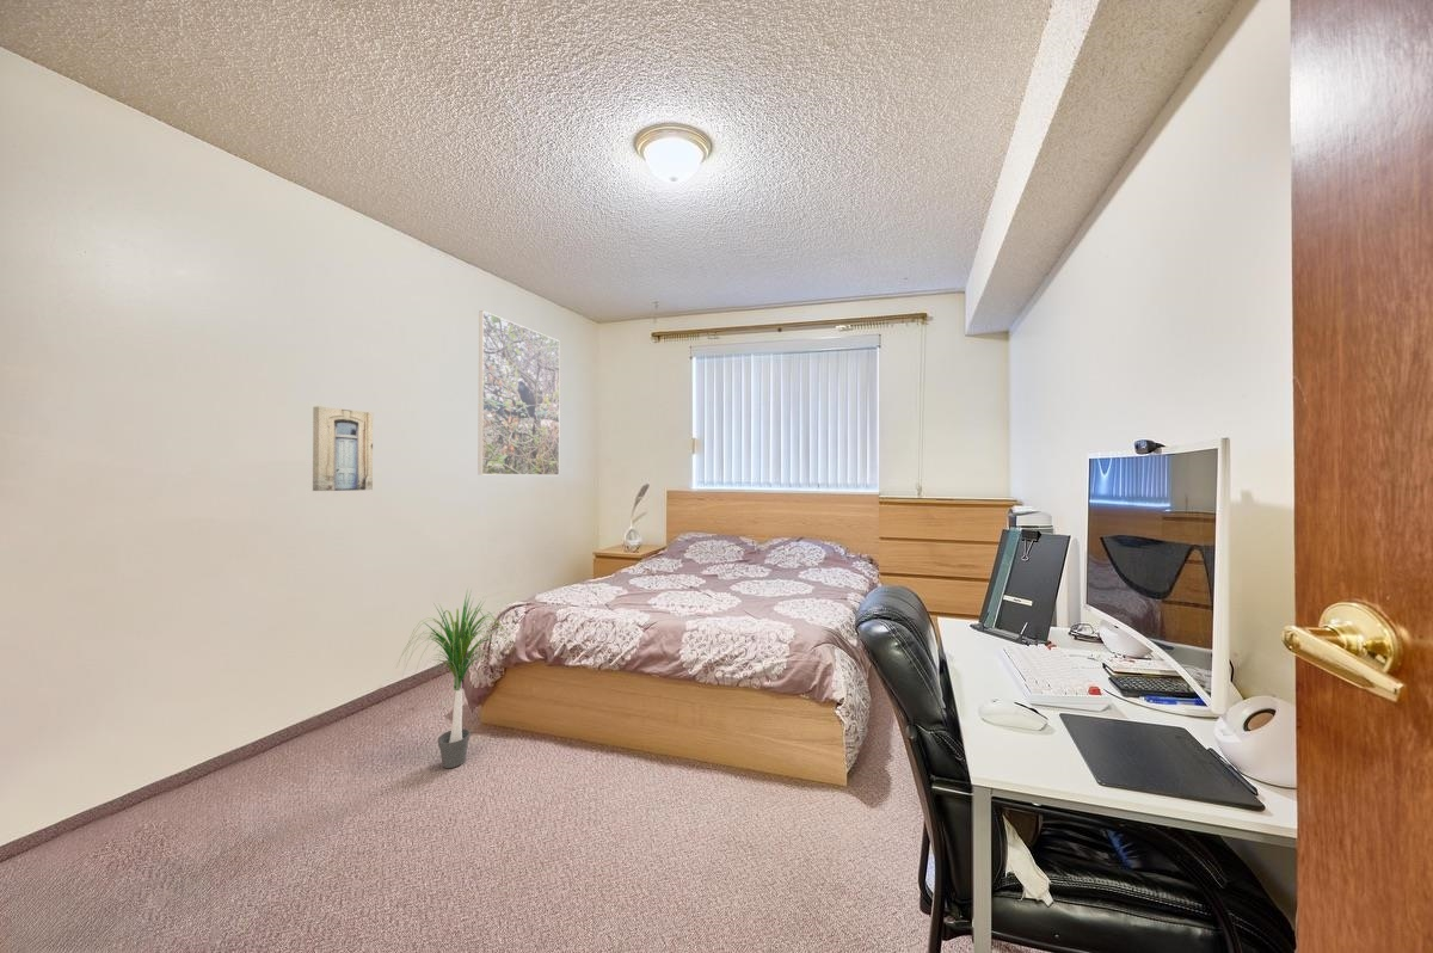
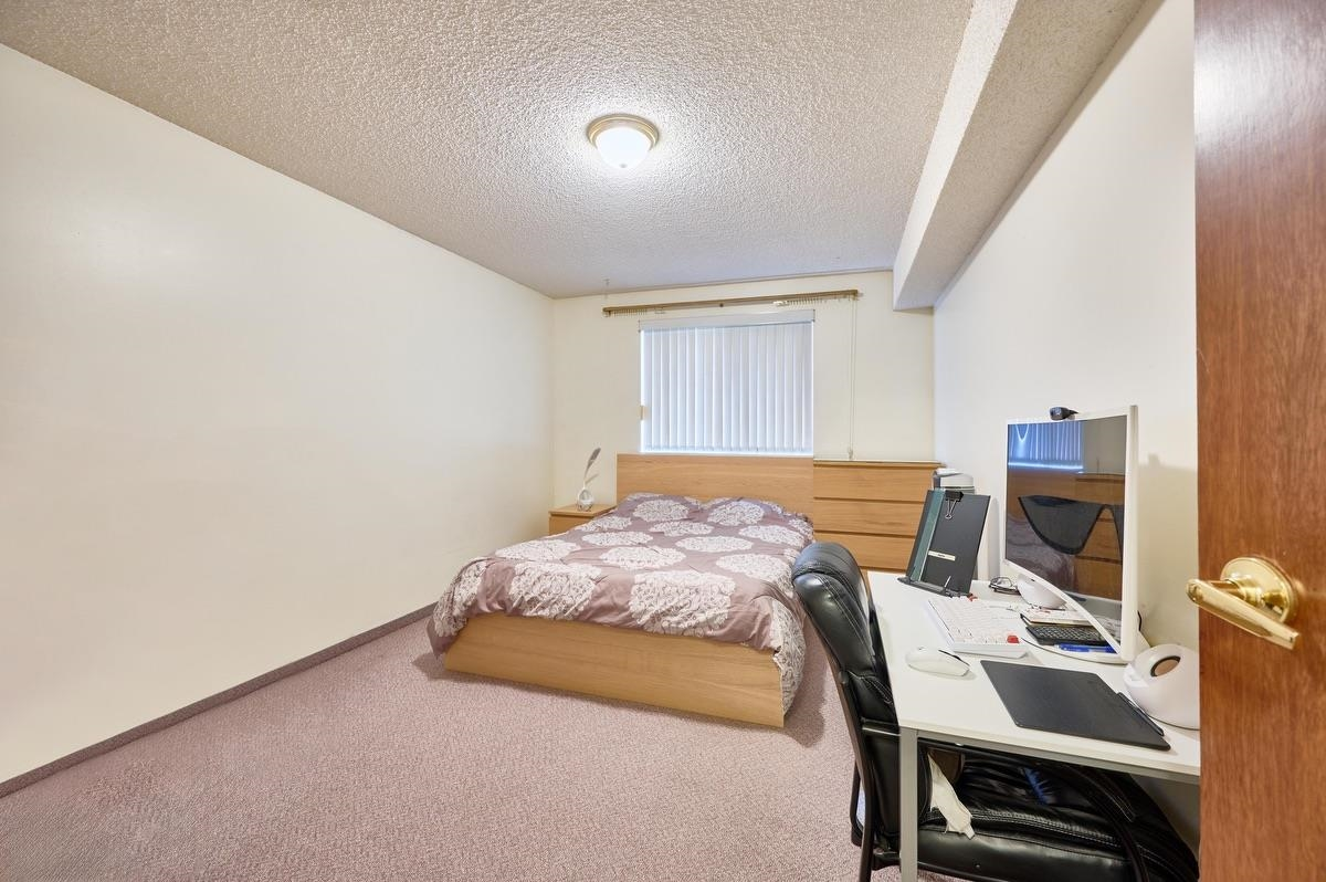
- potted plant [395,588,517,769]
- wall art [312,405,374,492]
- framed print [476,309,561,476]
